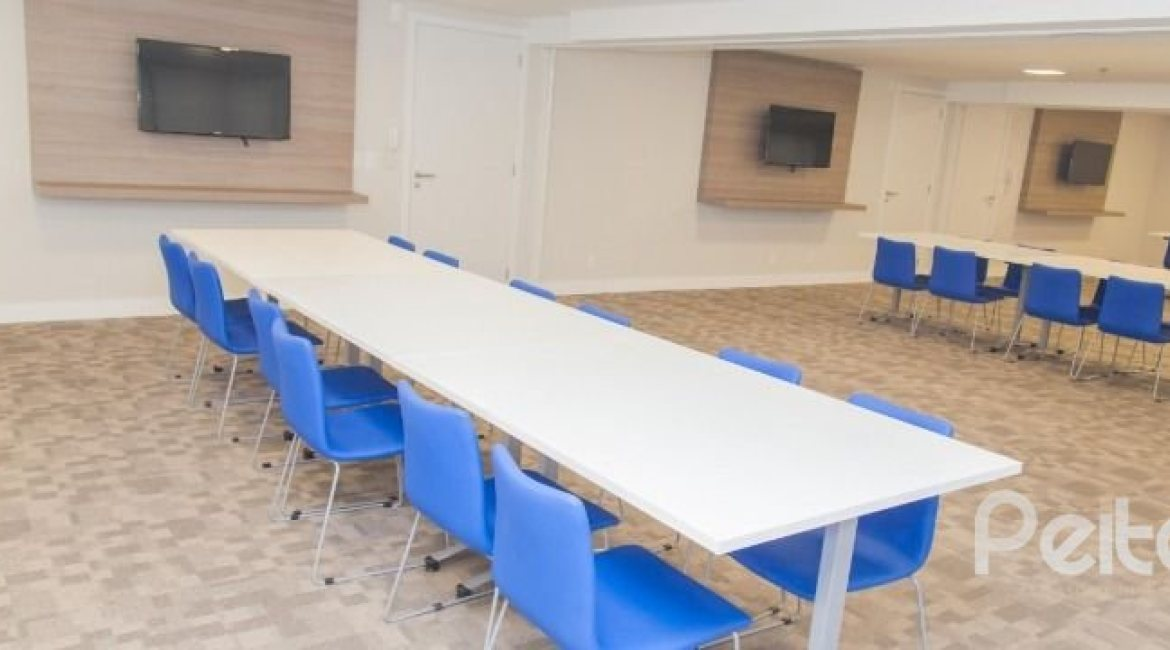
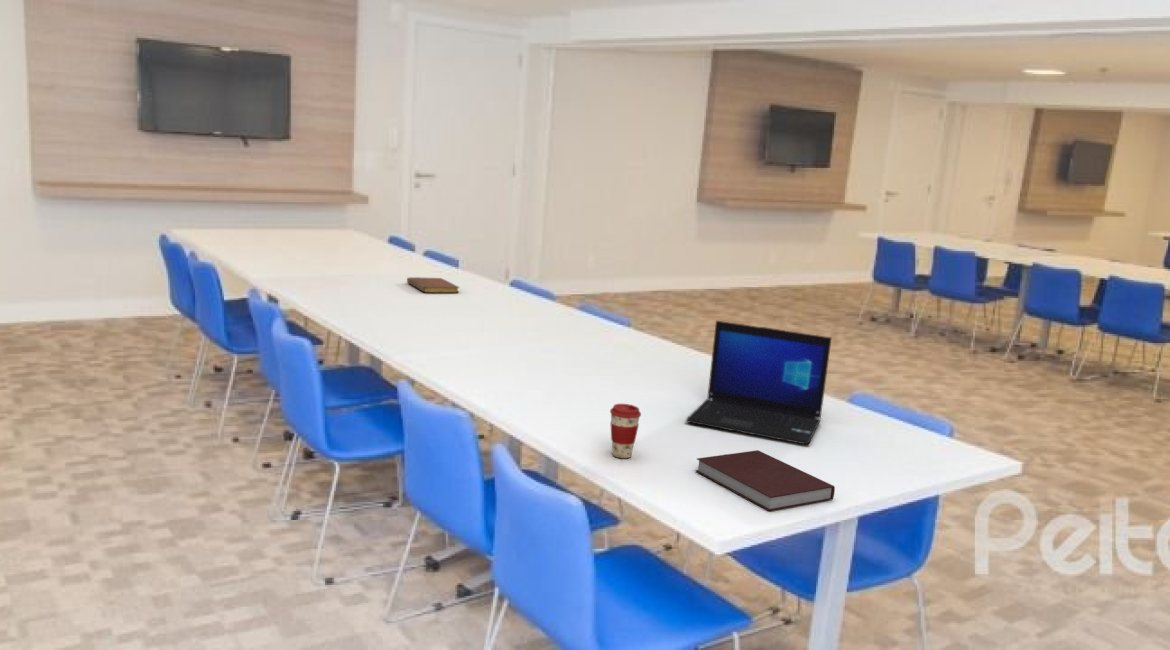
+ notebook [406,276,460,294]
+ coffee cup [609,403,642,459]
+ laptop [685,320,833,445]
+ notebook [694,449,836,512]
